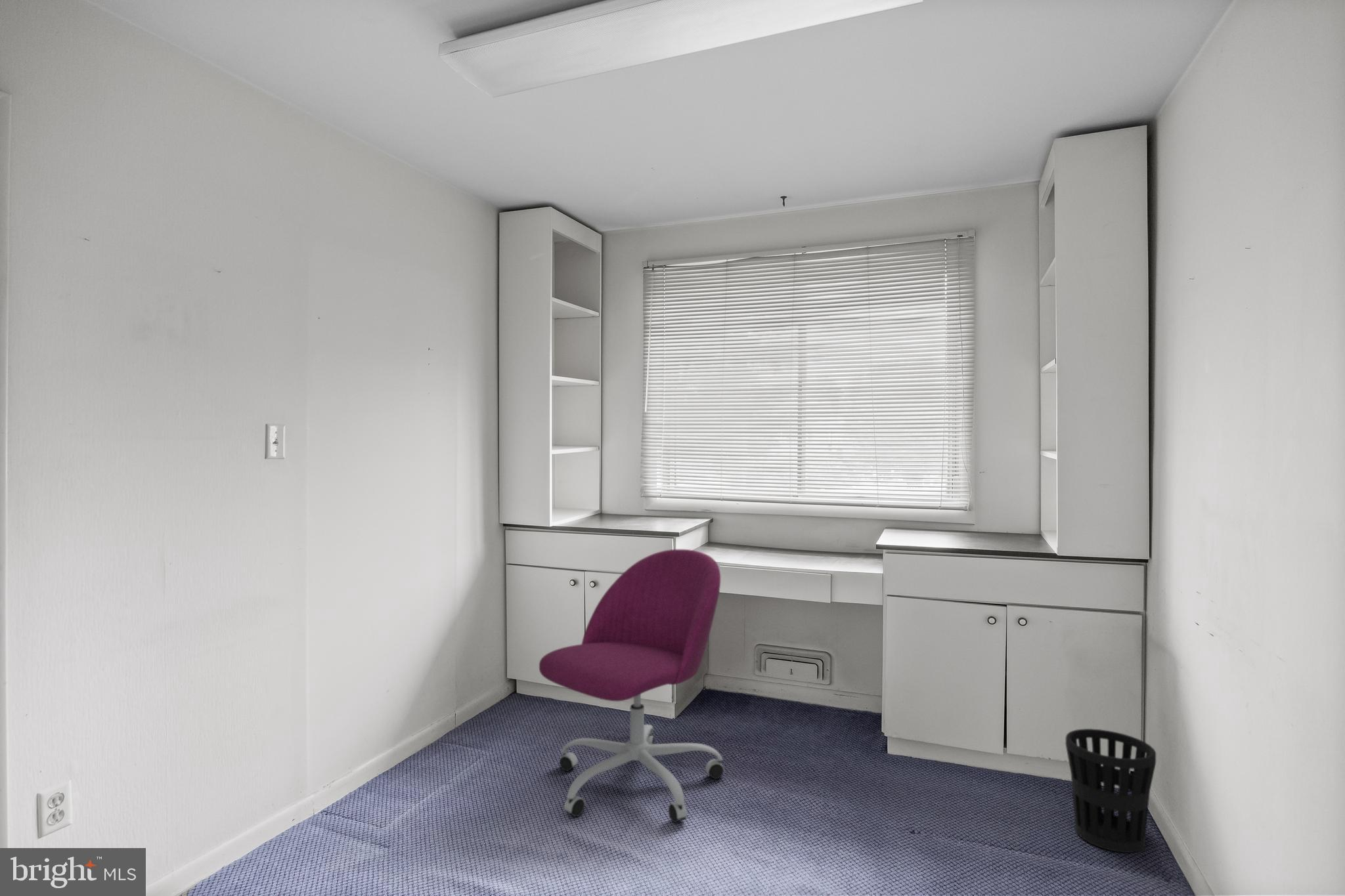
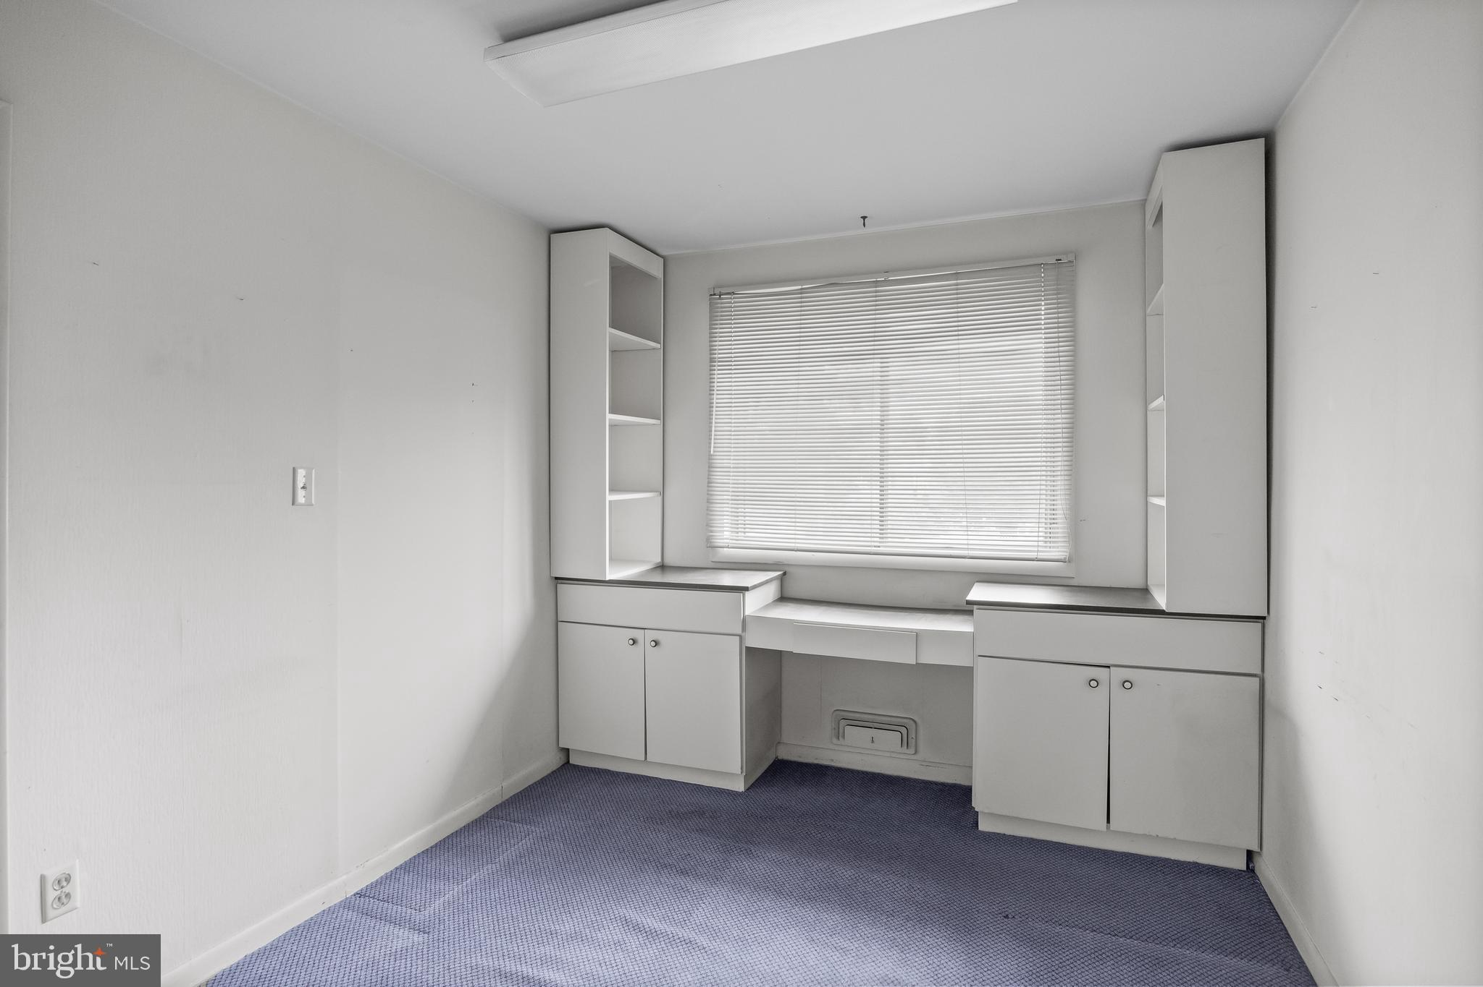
- office chair [539,549,725,823]
- wastebasket [1065,728,1157,853]
